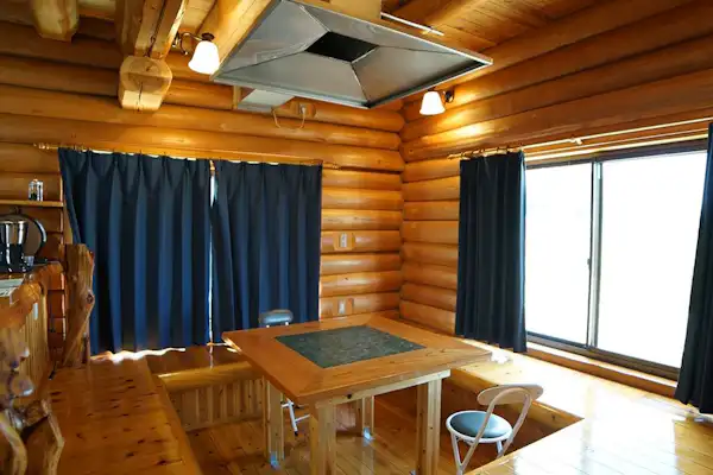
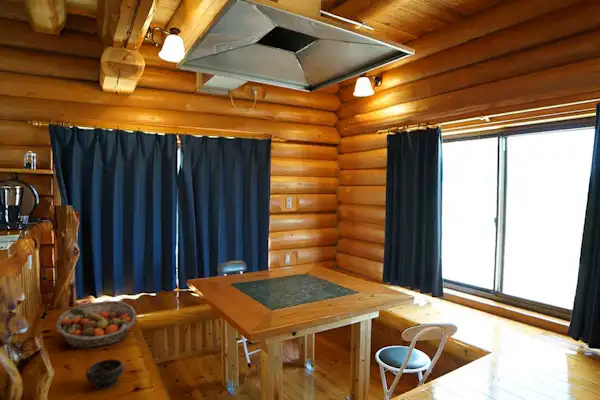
+ bowl [85,358,126,390]
+ fruit basket [56,300,138,349]
